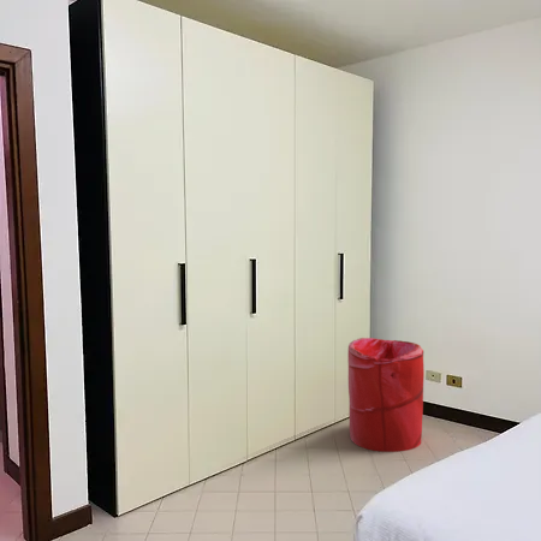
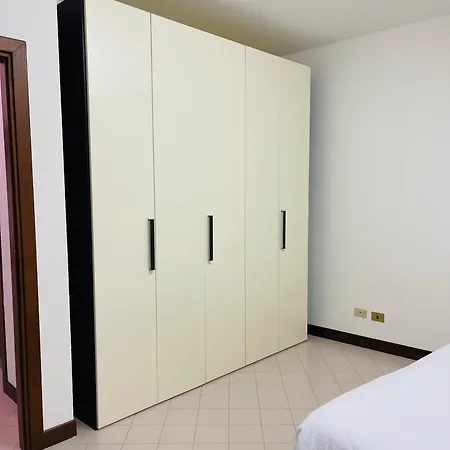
- laundry hamper [346,337,426,453]
